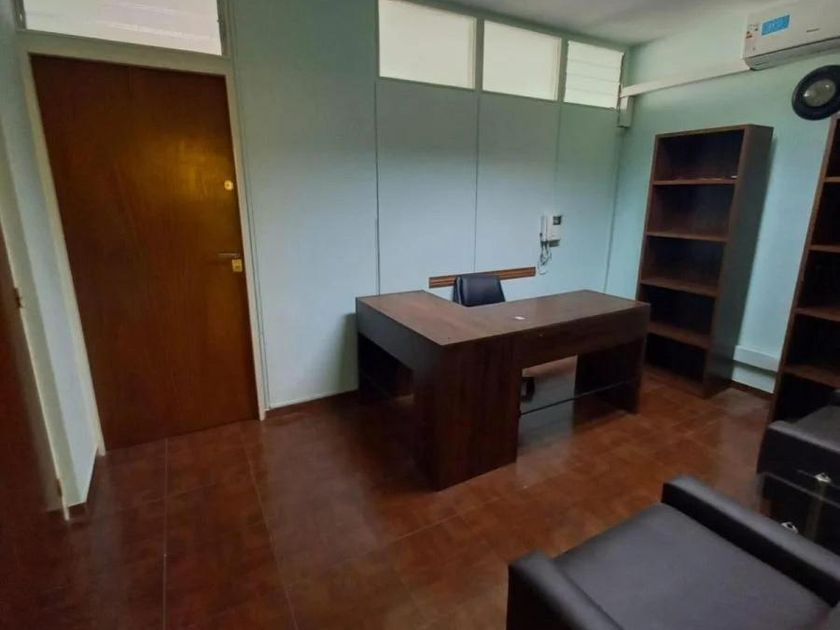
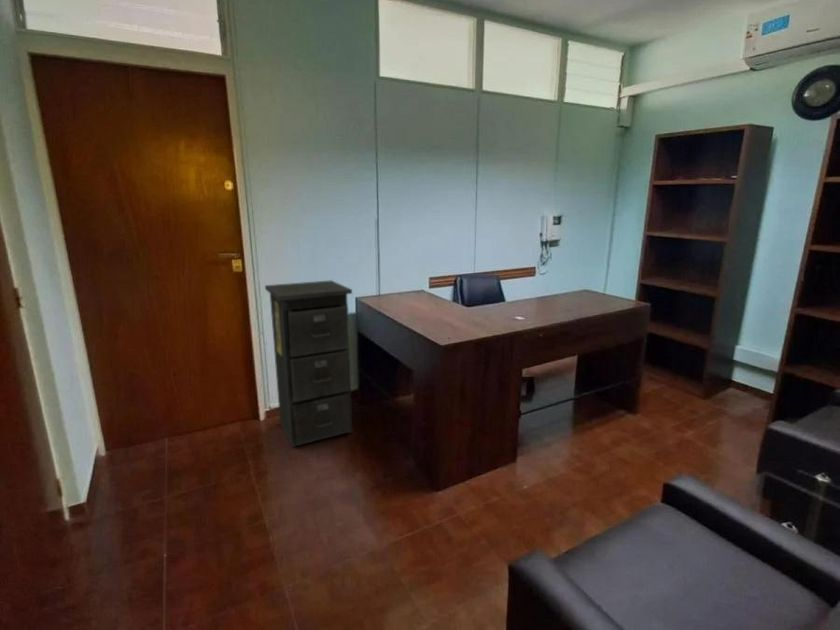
+ filing cabinet [264,279,353,448]
